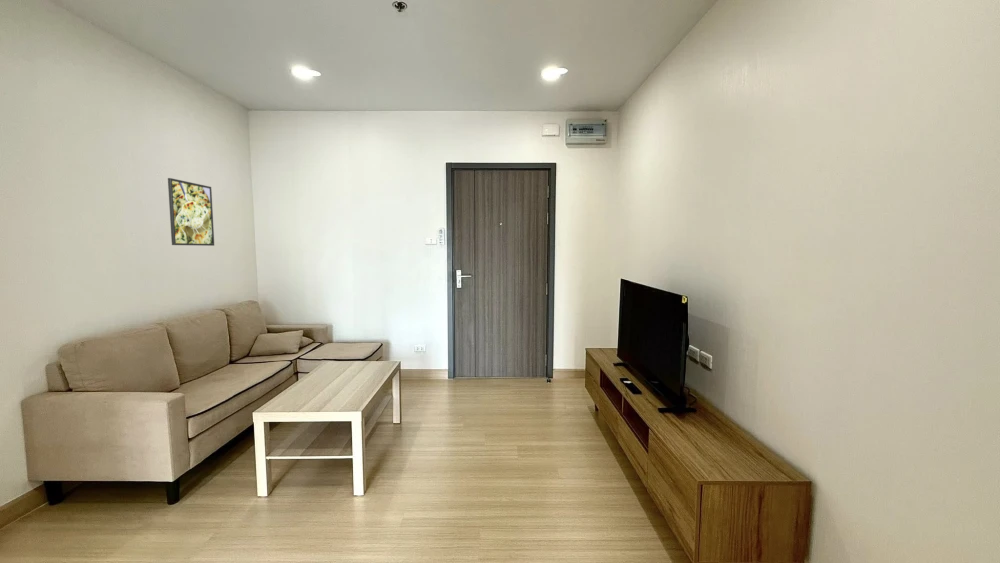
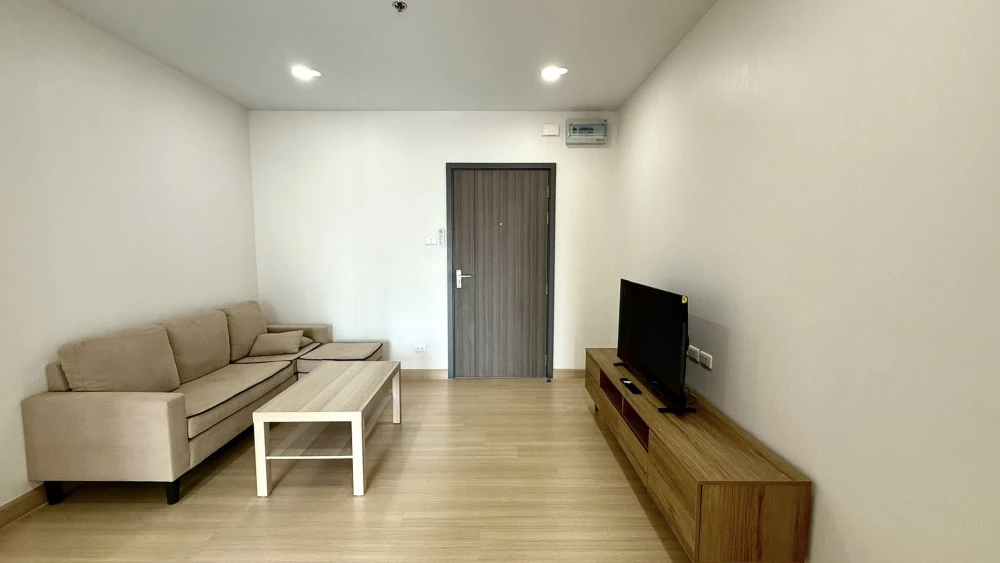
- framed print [167,177,215,247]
